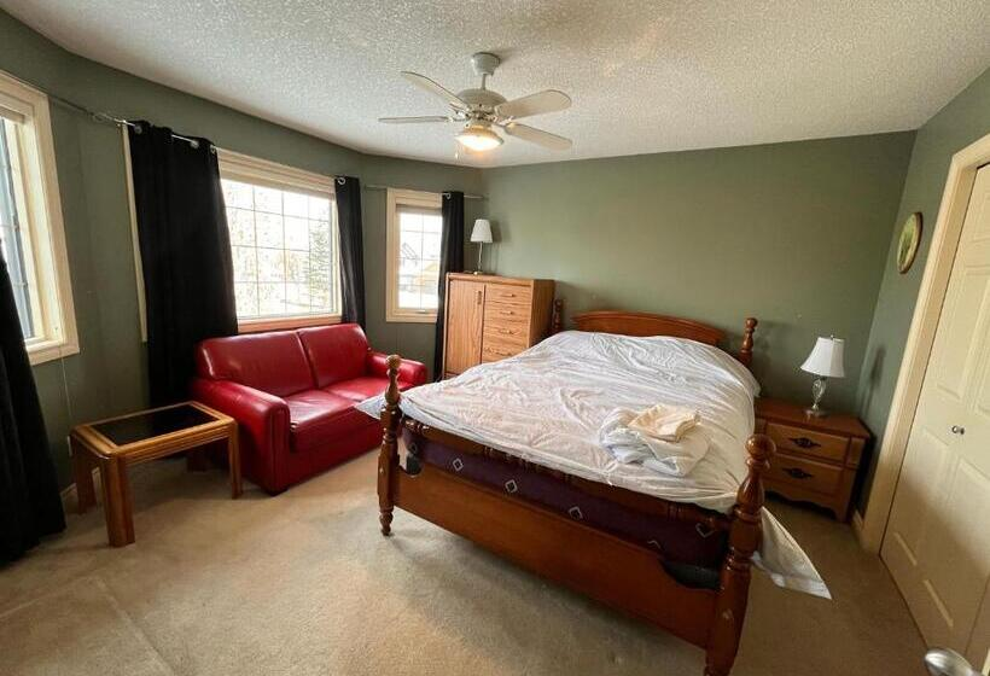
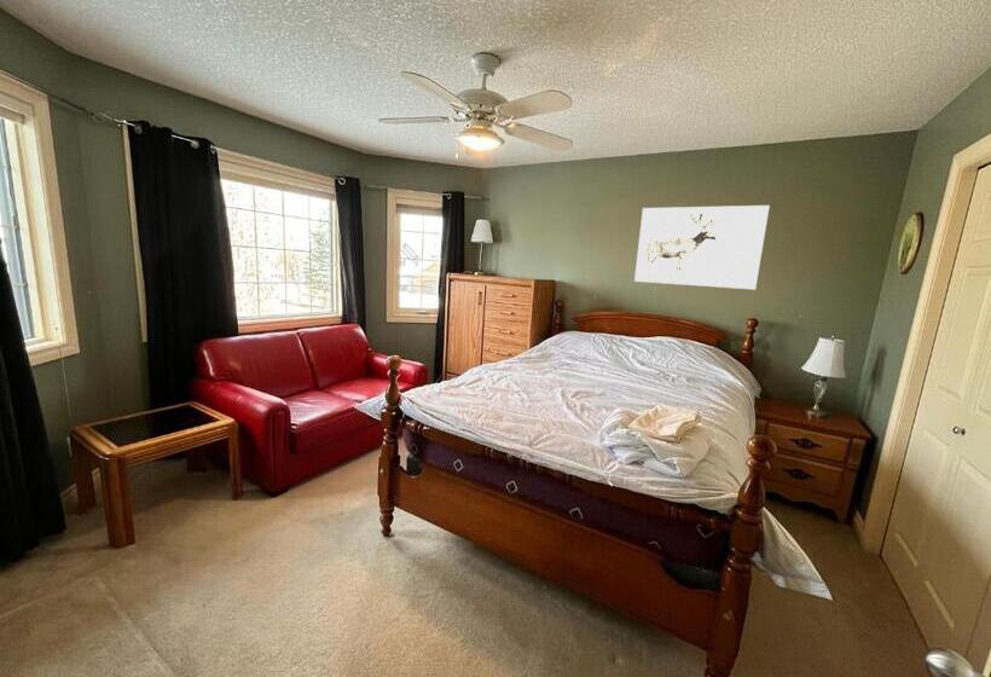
+ wall art [633,204,771,290]
